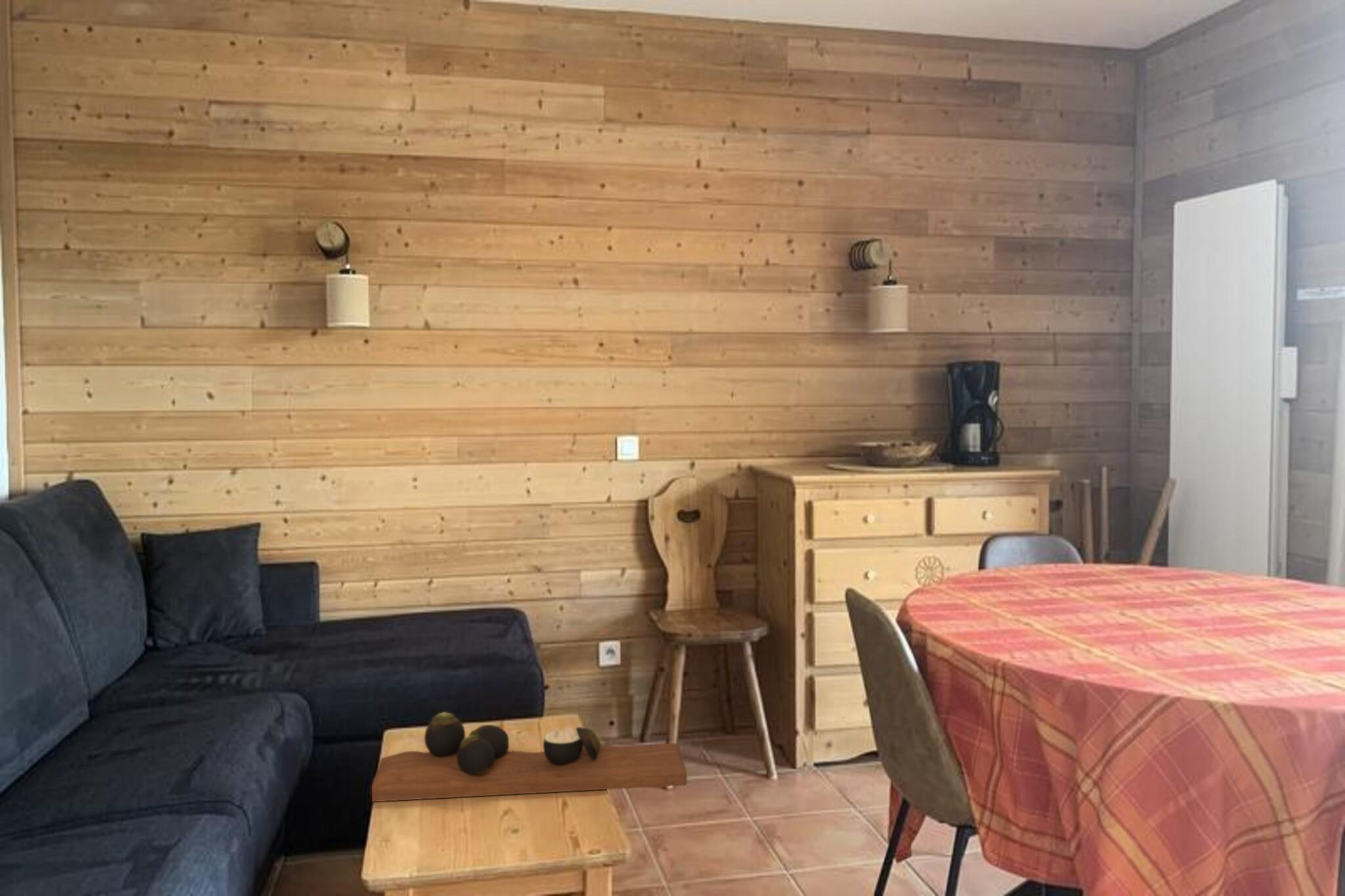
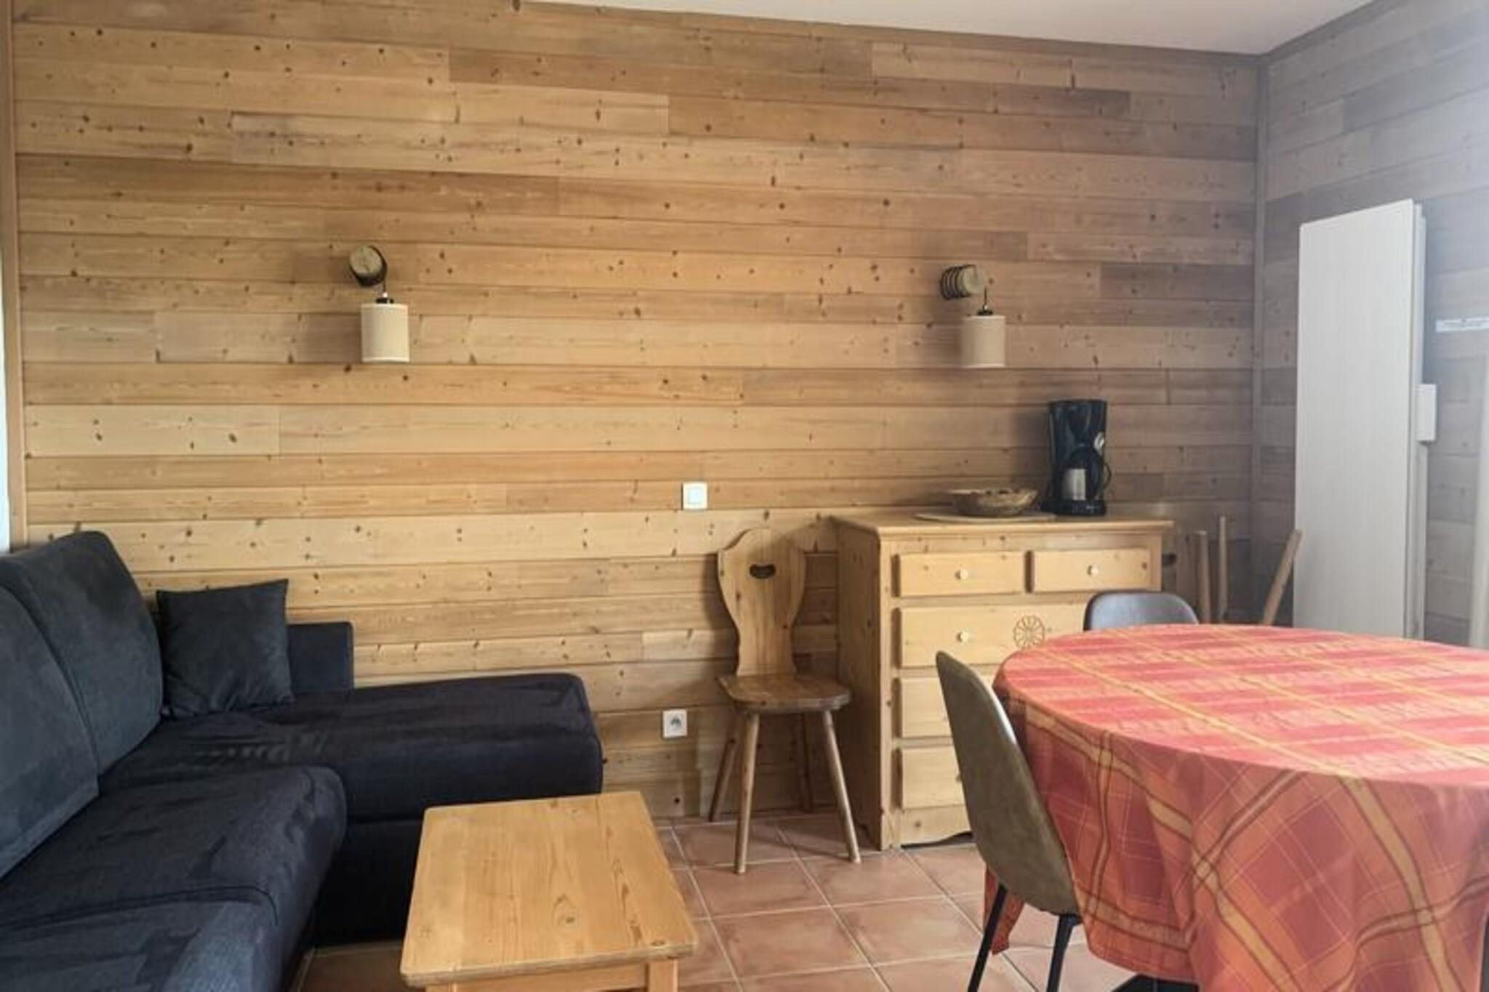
- decorative tray [371,712,688,803]
